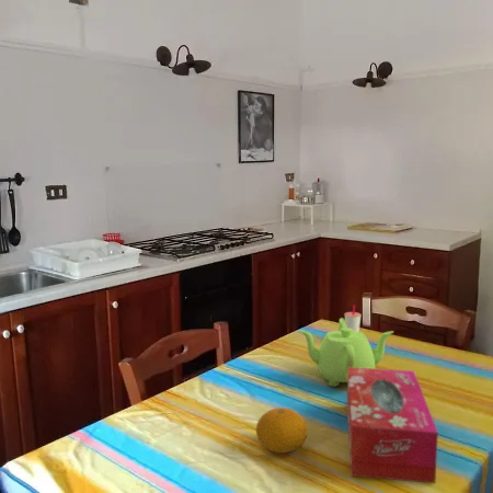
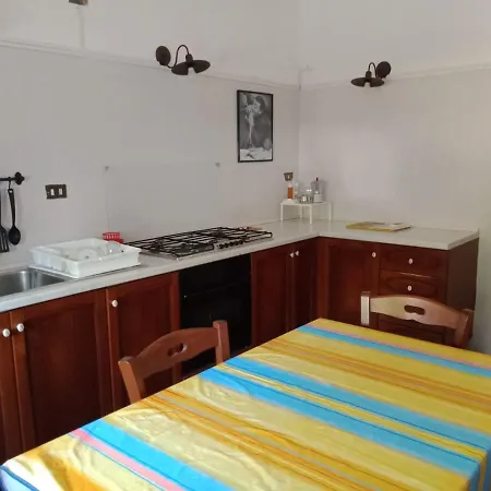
- tissue box [346,367,439,484]
- teapot [298,317,394,388]
- fruit [255,406,309,454]
- cup [343,303,363,332]
